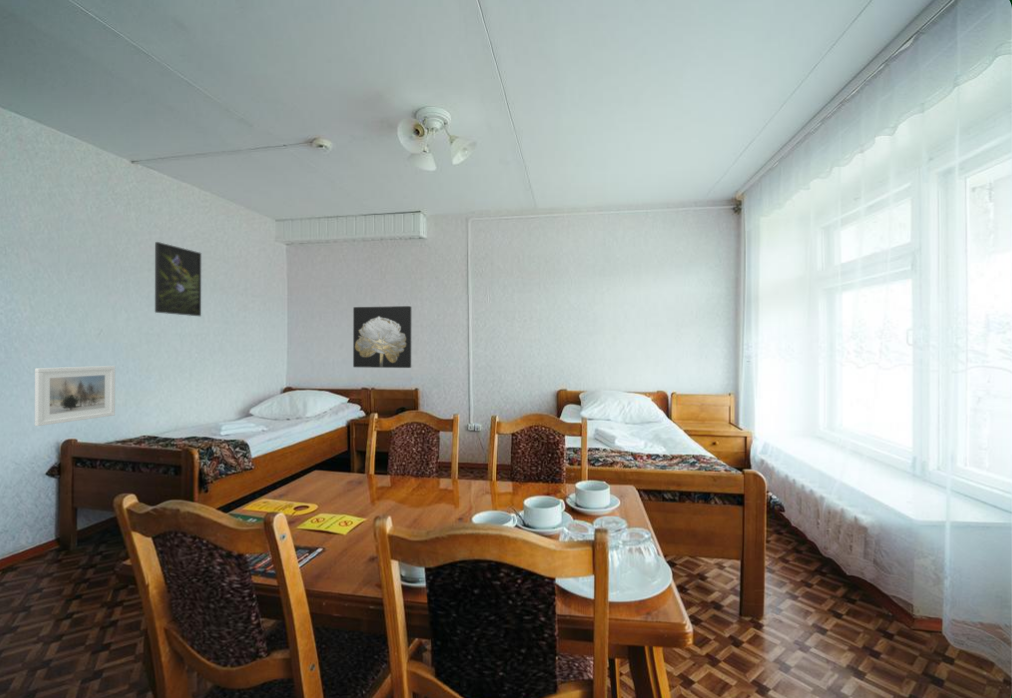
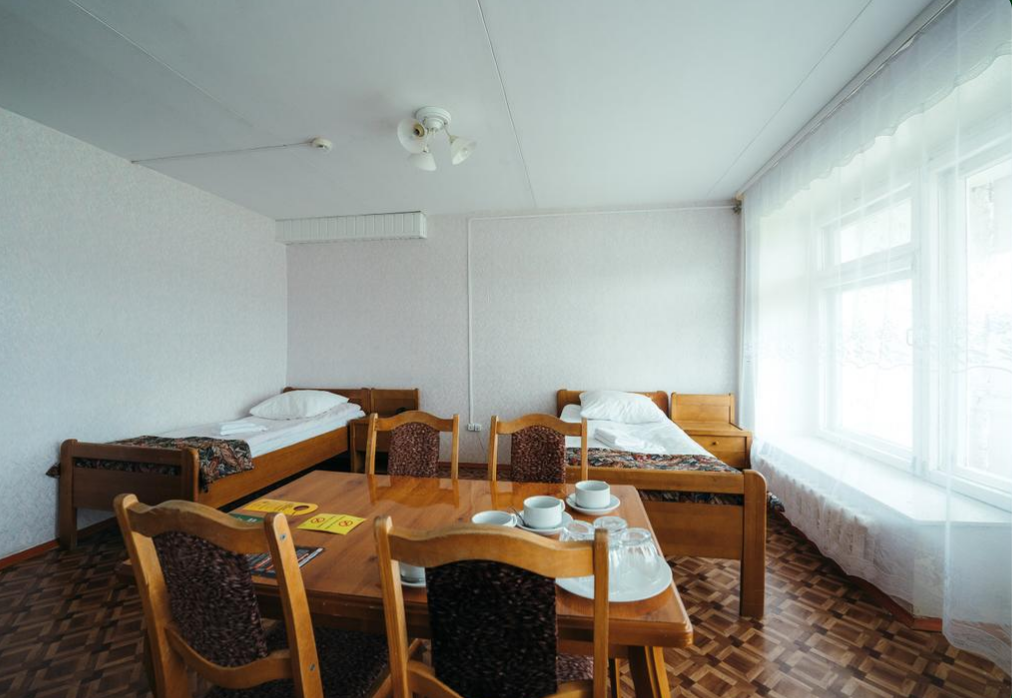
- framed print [34,365,116,427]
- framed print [154,241,202,317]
- wall art [352,305,412,369]
